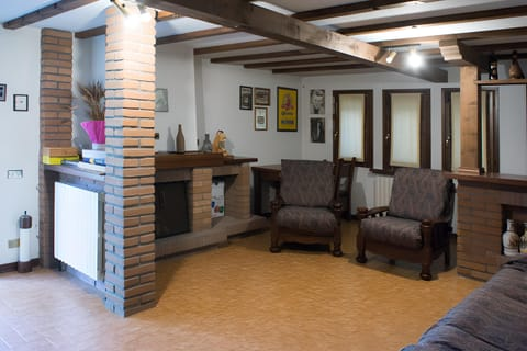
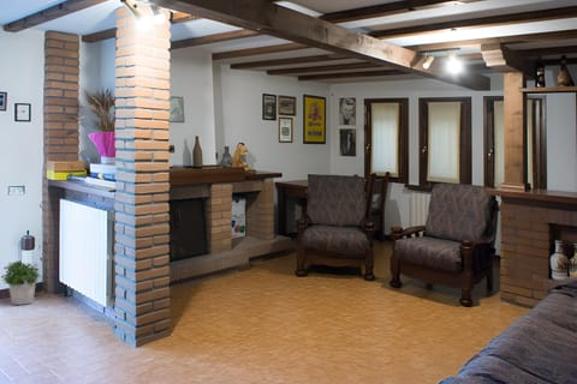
+ potted plant [0,260,41,306]
